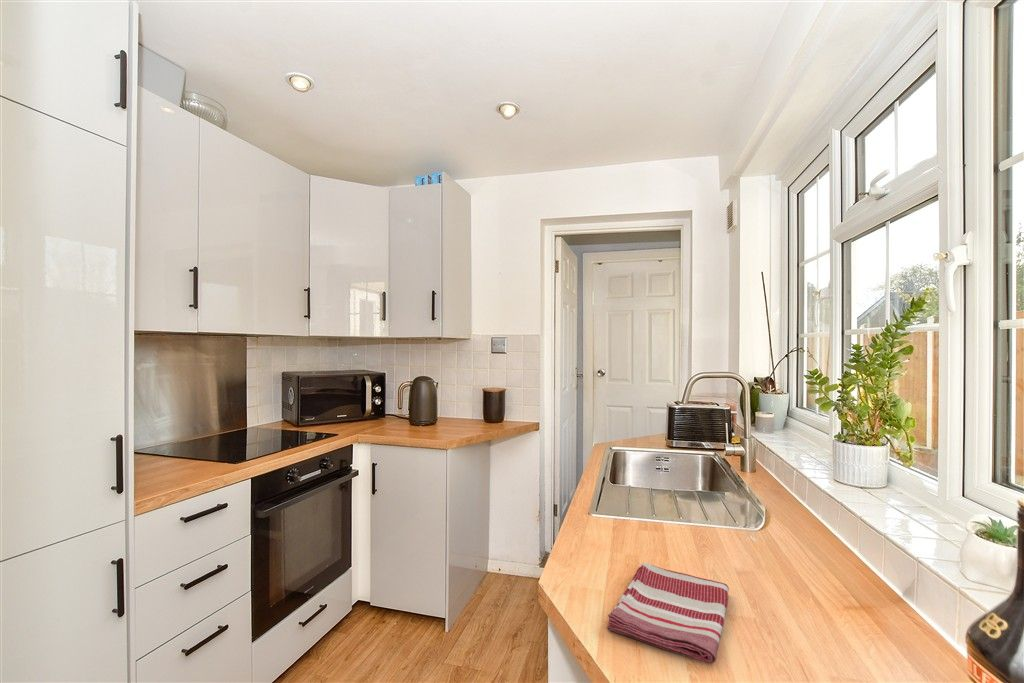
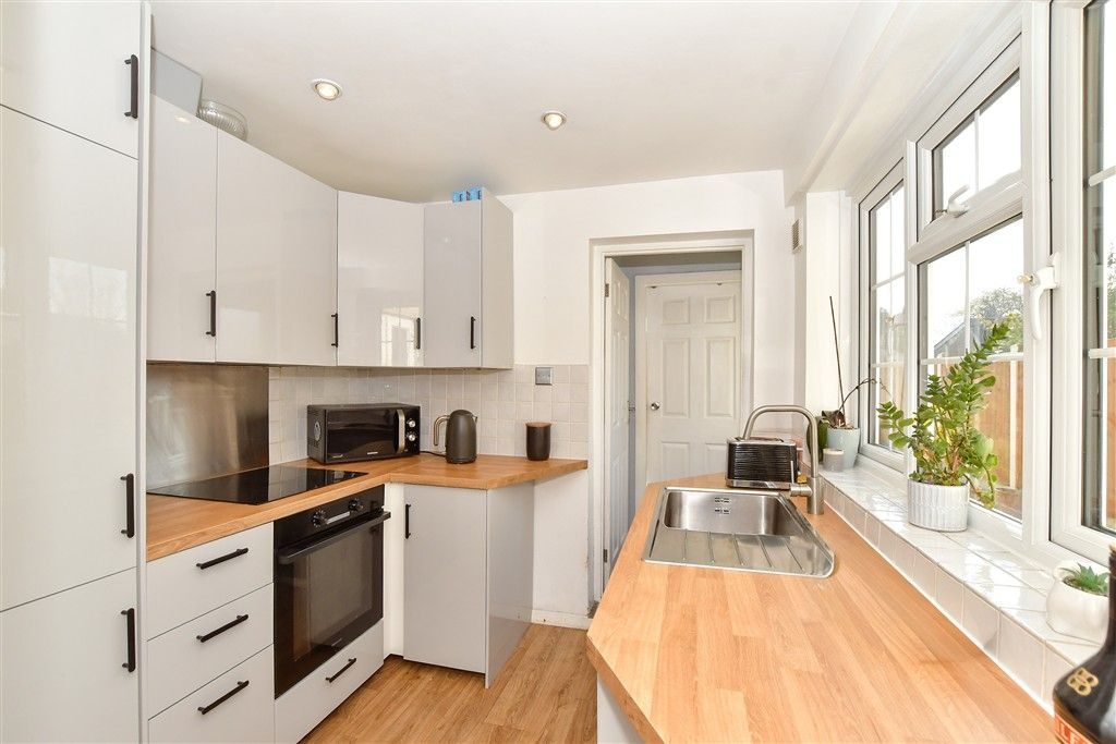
- dish towel [606,562,730,665]
